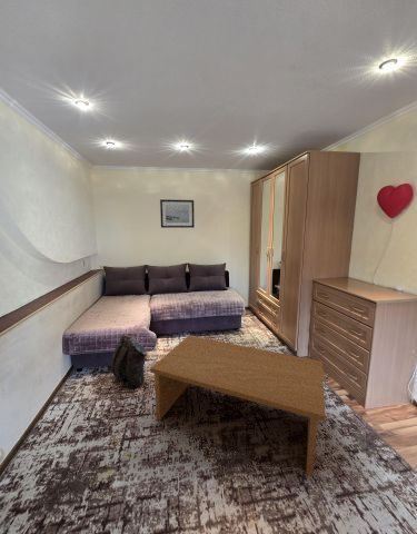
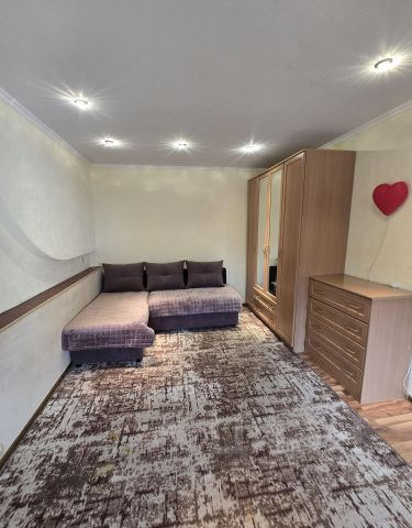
- wall art [159,198,196,229]
- backpack [110,334,148,389]
- coffee table [149,335,326,477]
